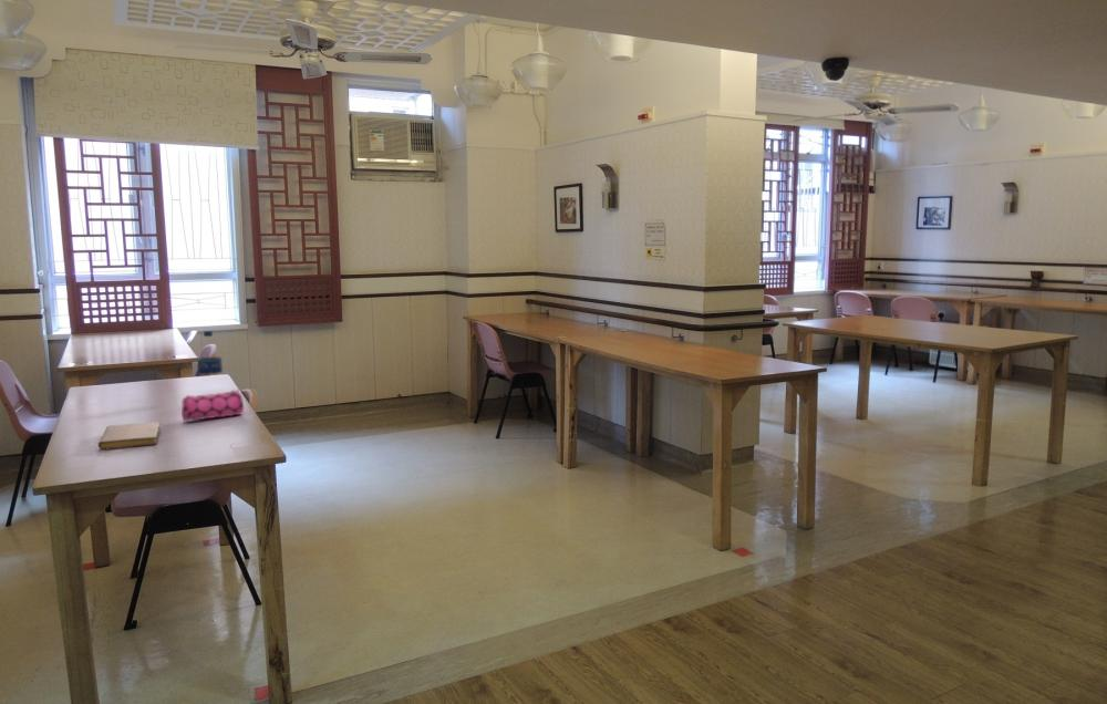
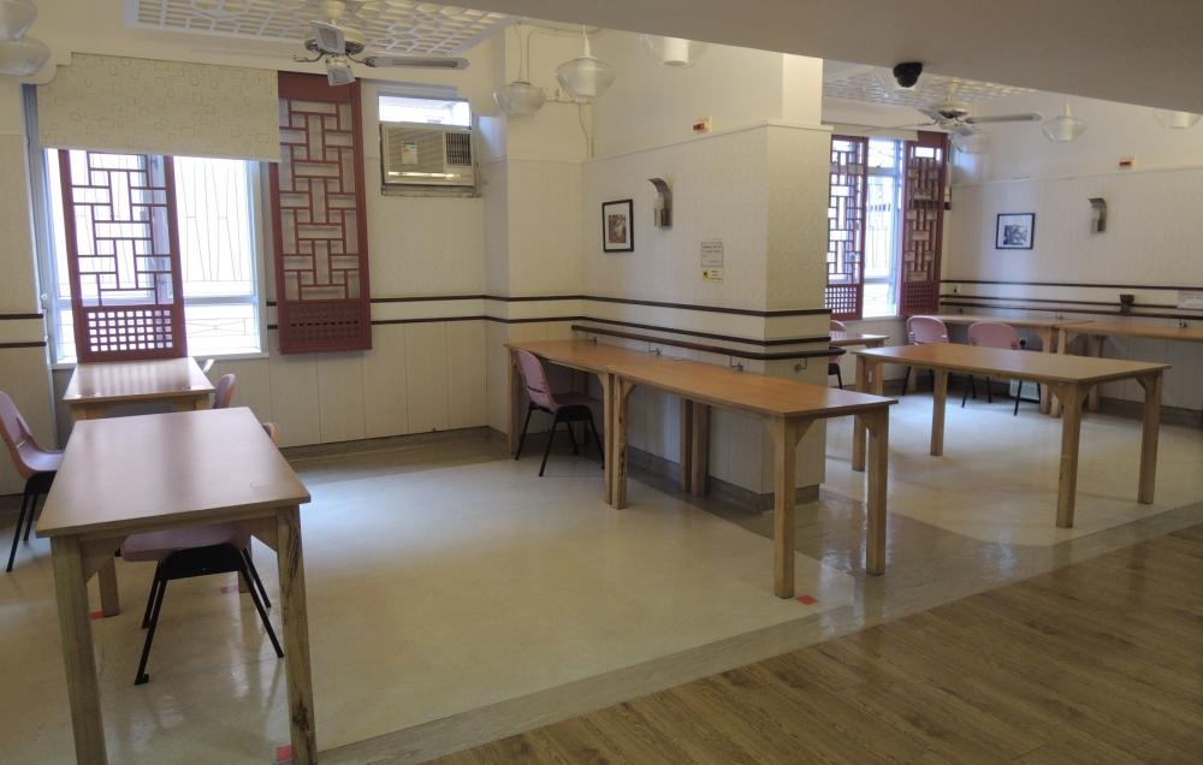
- water bottle [197,330,224,375]
- pencil case [180,389,245,422]
- notebook [97,422,162,451]
